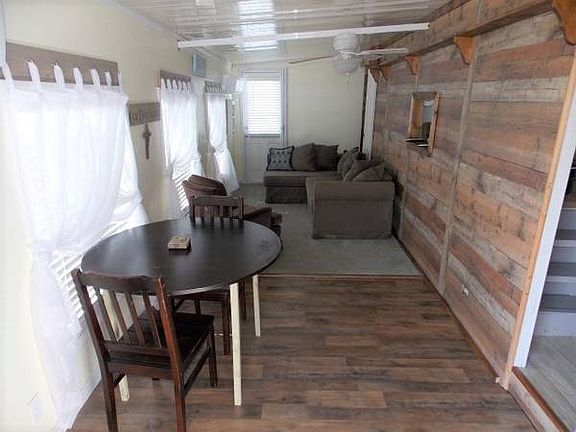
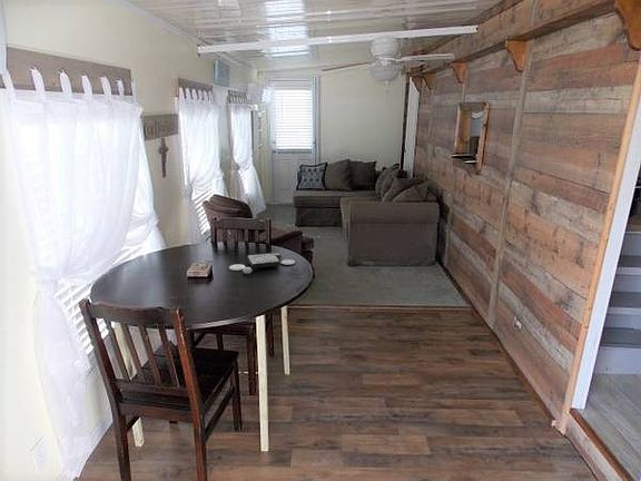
+ board game [228,253,297,275]
